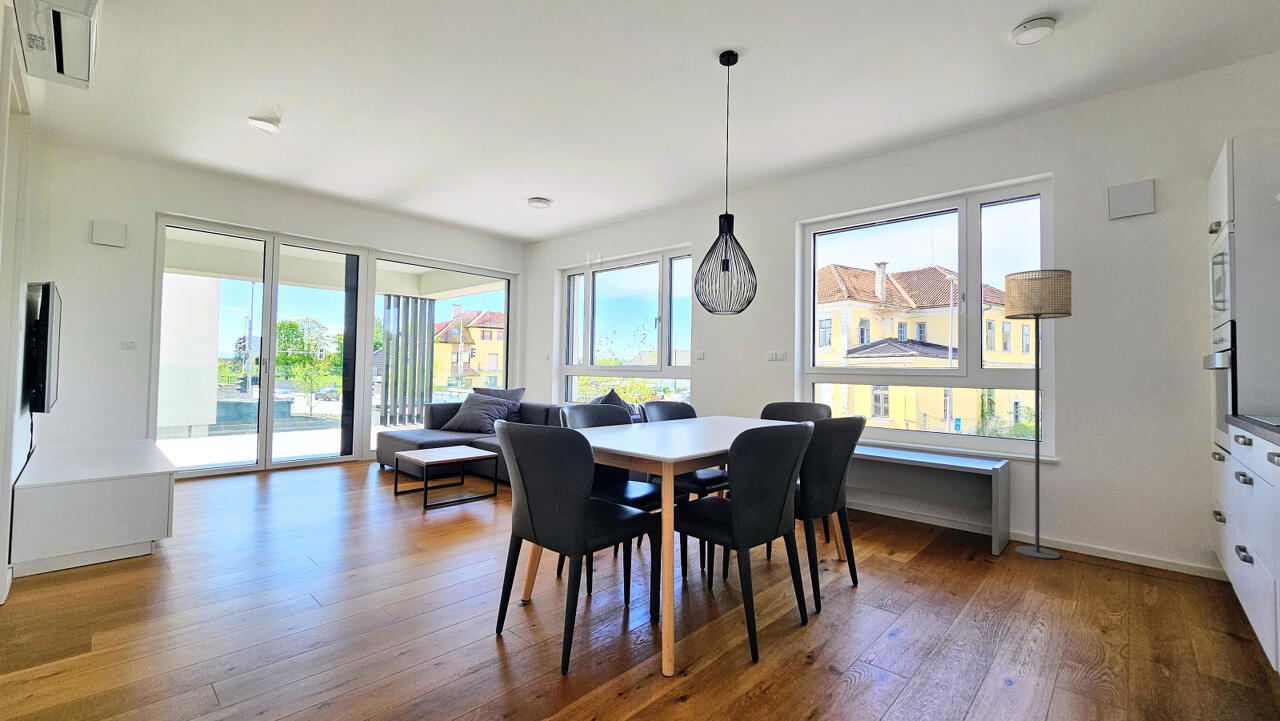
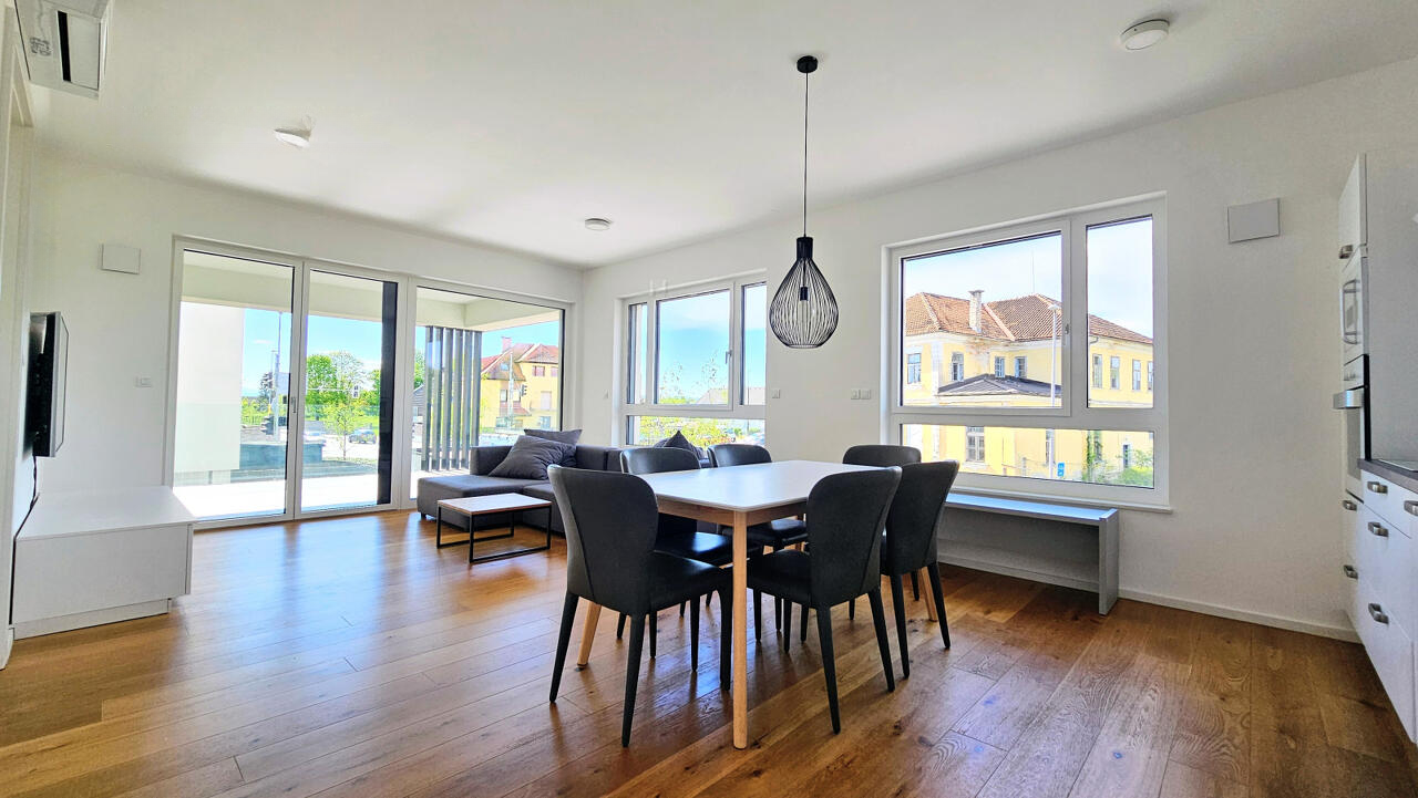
- floor lamp [1004,269,1073,560]
